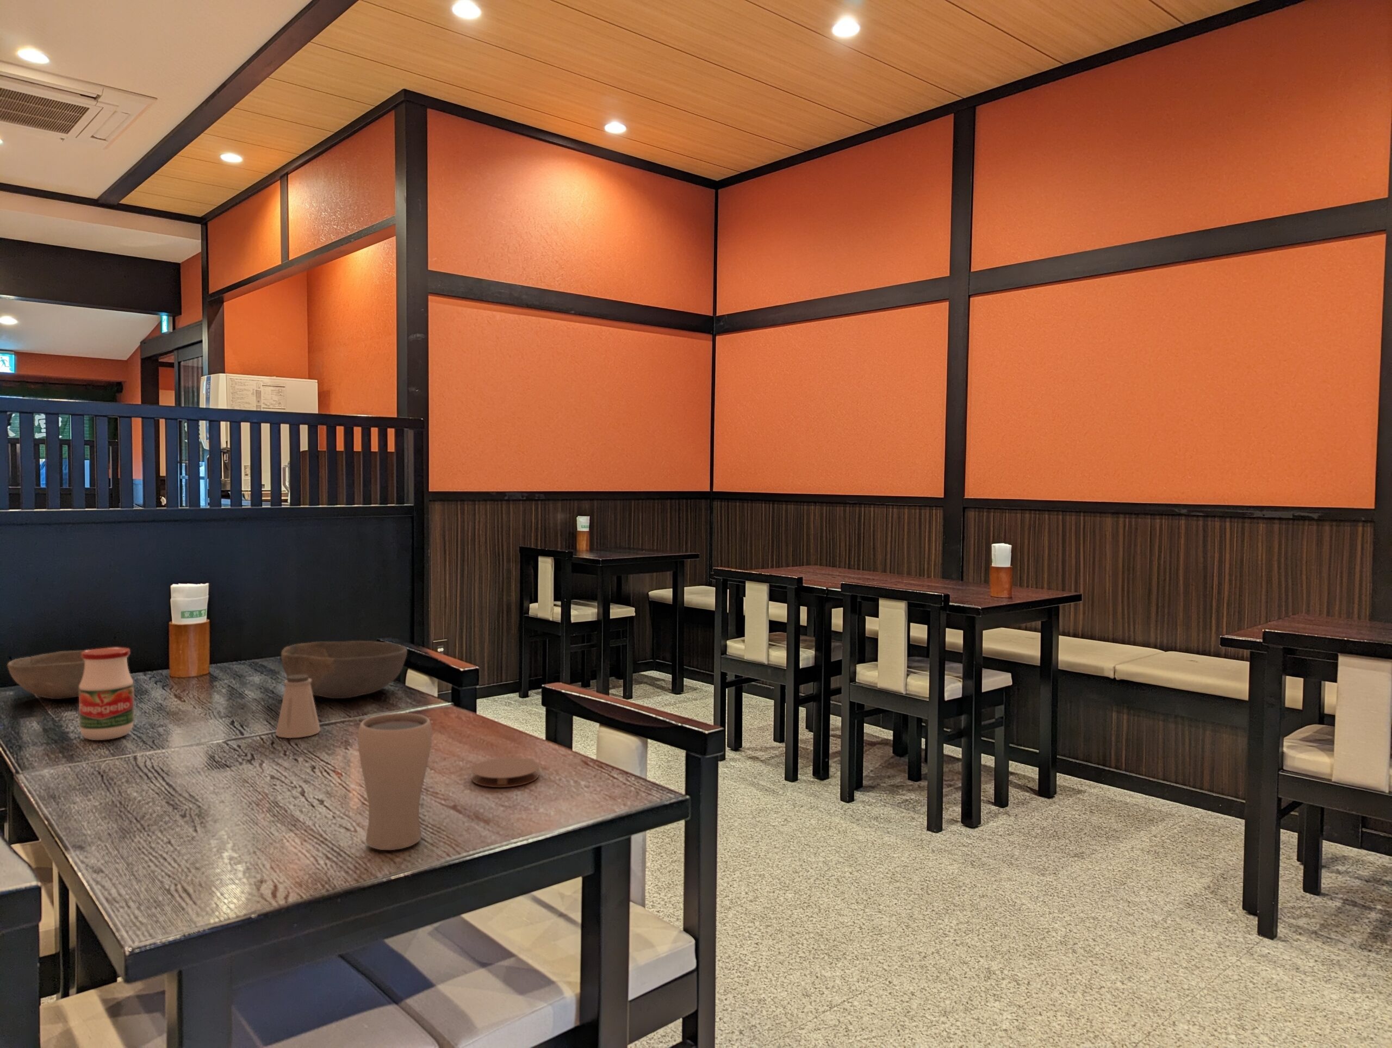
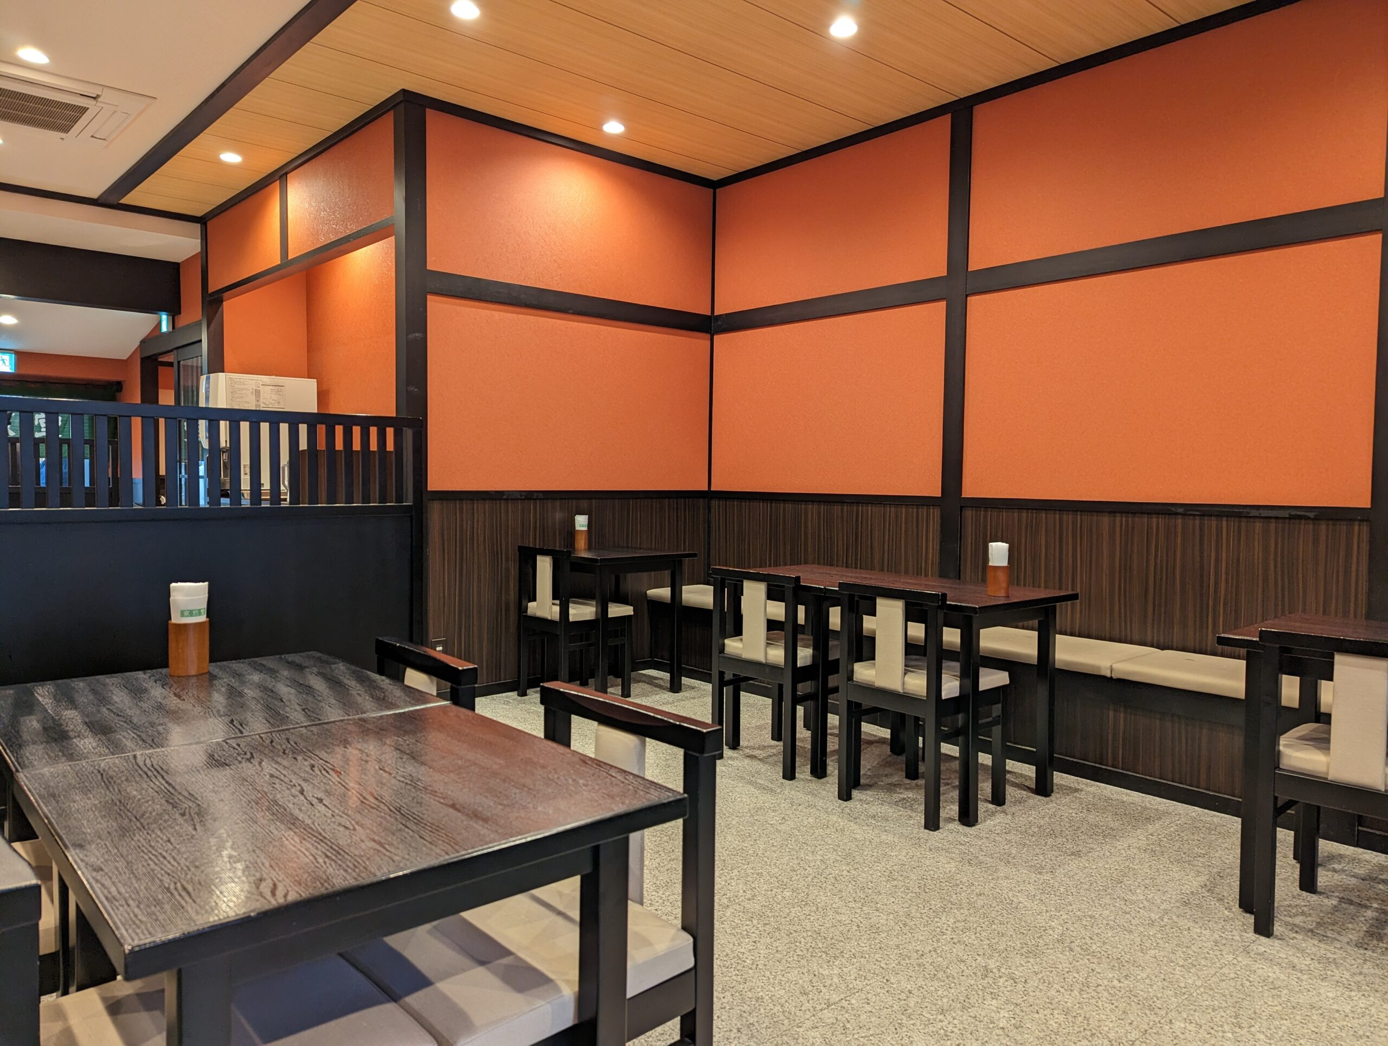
- bowl [7,649,87,699]
- saltshaker [275,675,320,739]
- drinking glass [357,712,433,851]
- coaster [470,757,540,787]
- bowl [281,641,407,699]
- jar [78,647,134,741]
